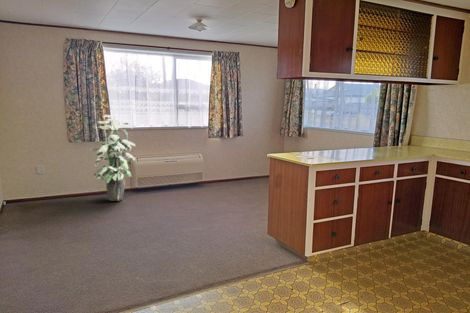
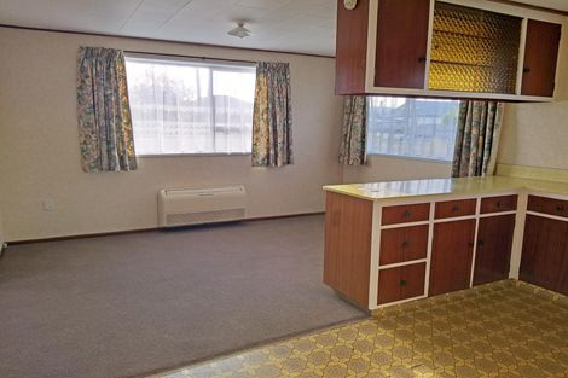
- indoor plant [89,114,136,202]
